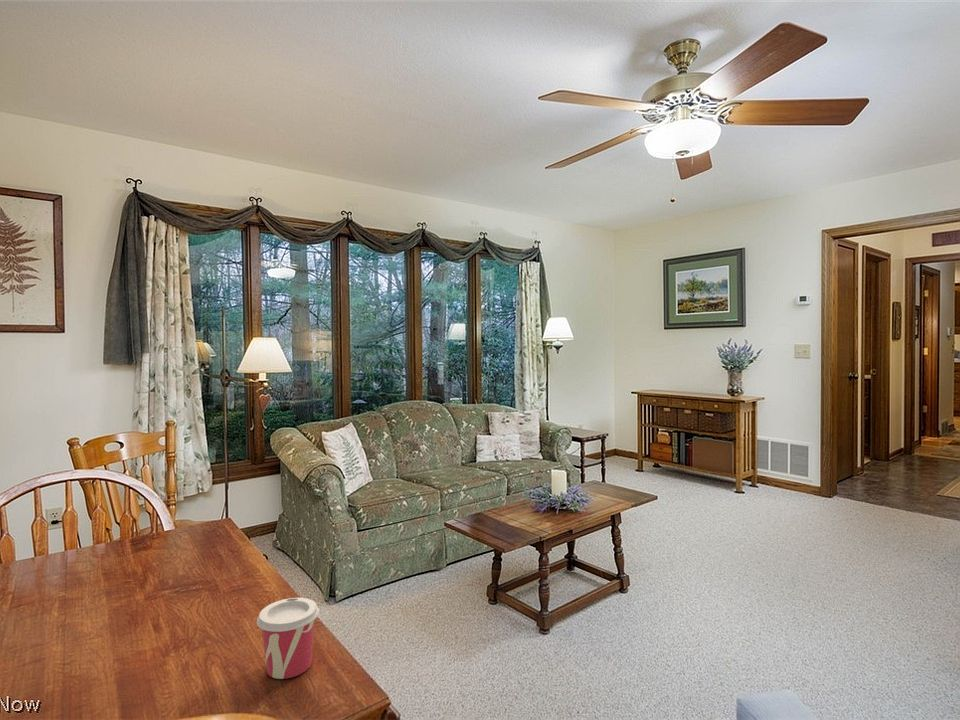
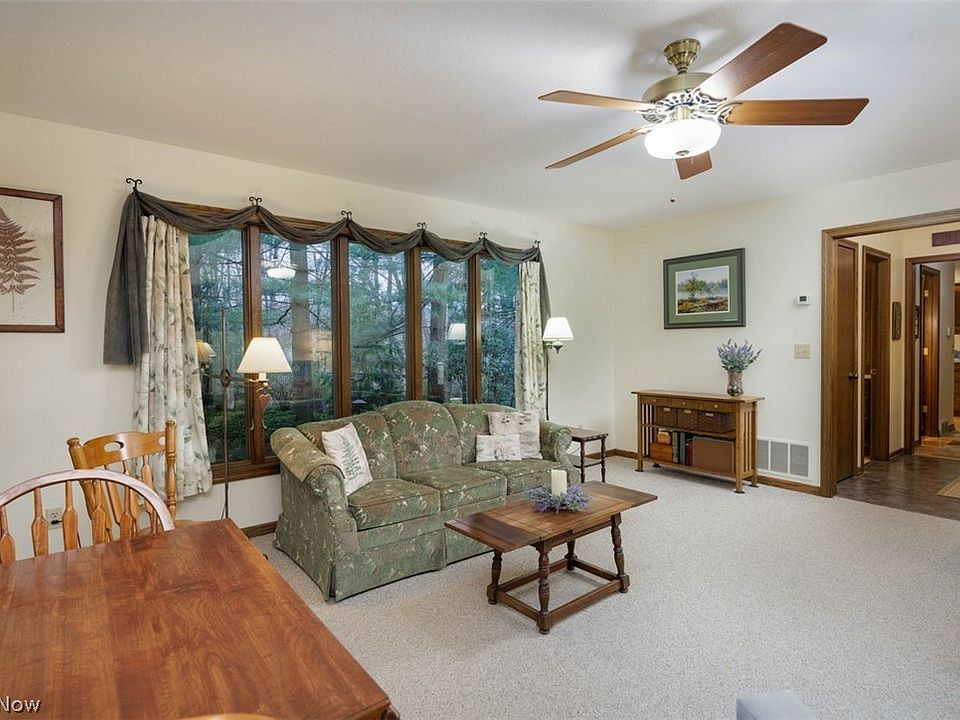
- cup [256,597,320,680]
